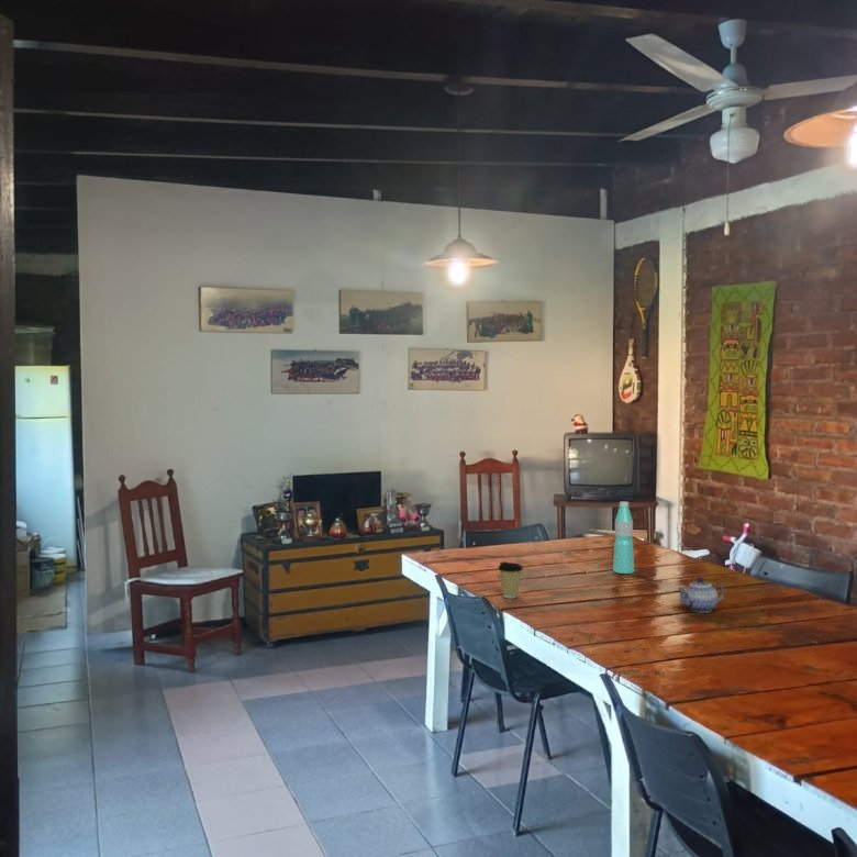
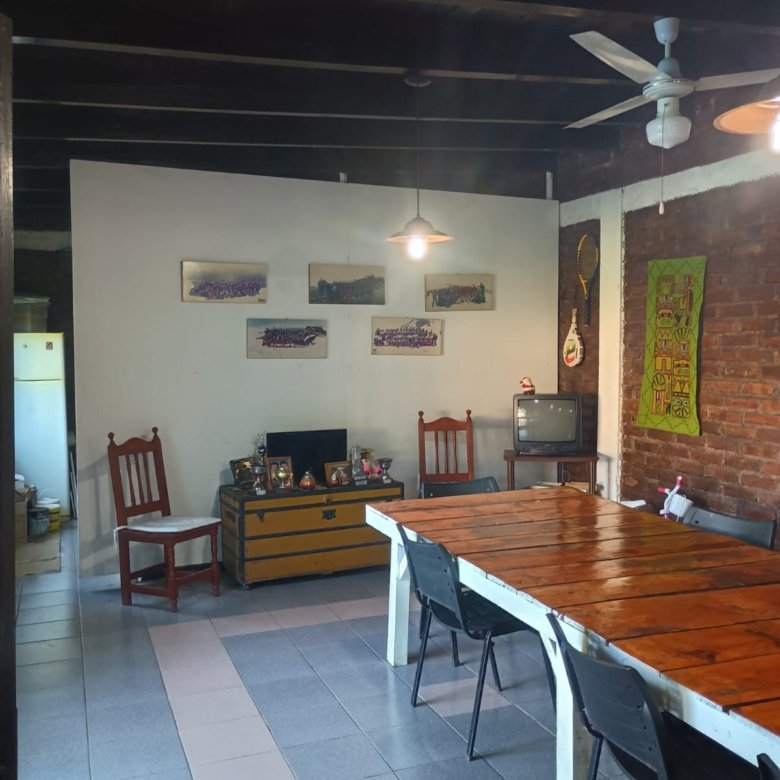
- water bottle [612,501,635,575]
- coffee cup [497,560,524,599]
- teapot [676,577,725,614]
